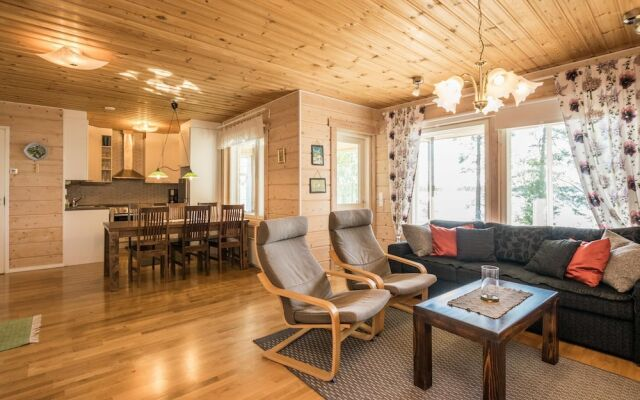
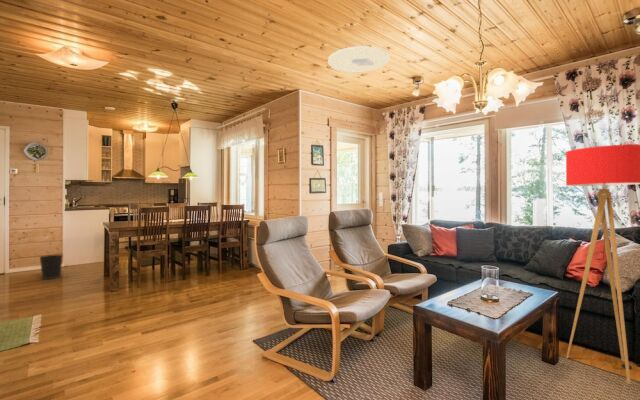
+ ceiling light [327,45,391,74]
+ floor lamp [565,144,640,385]
+ wastebasket [39,254,64,280]
